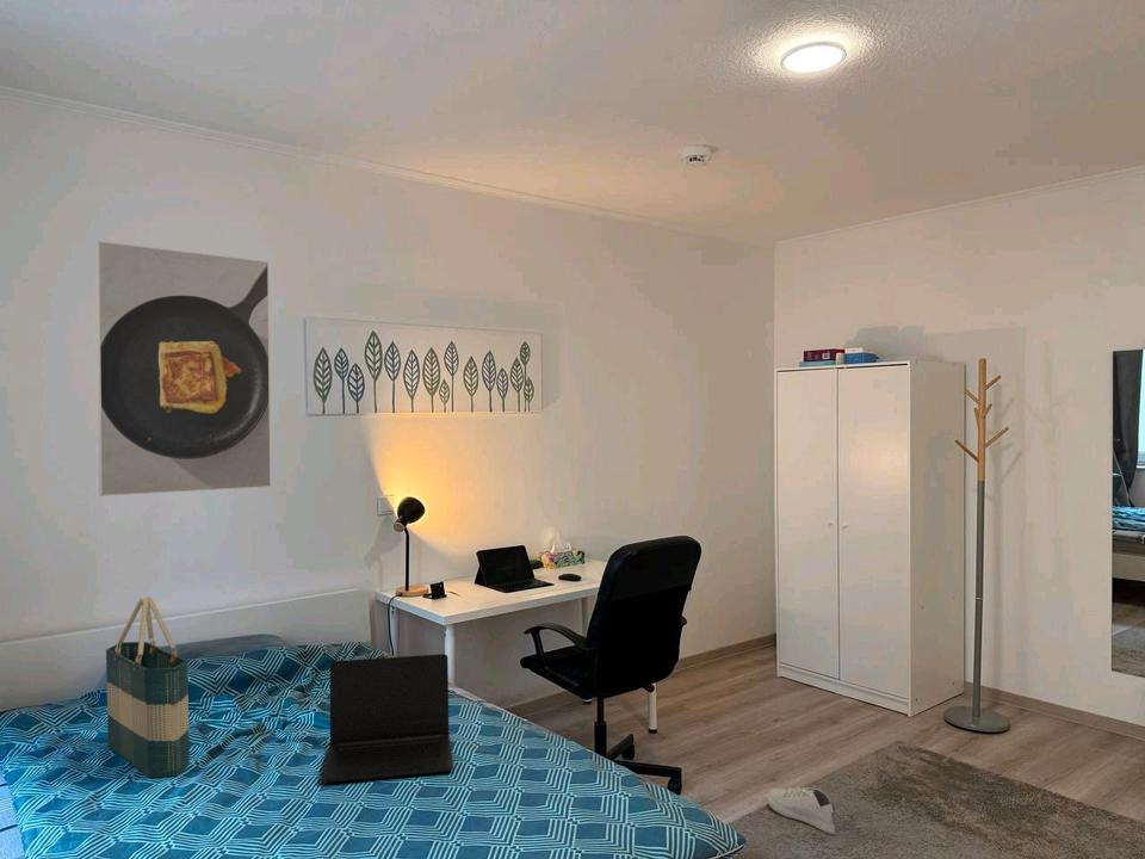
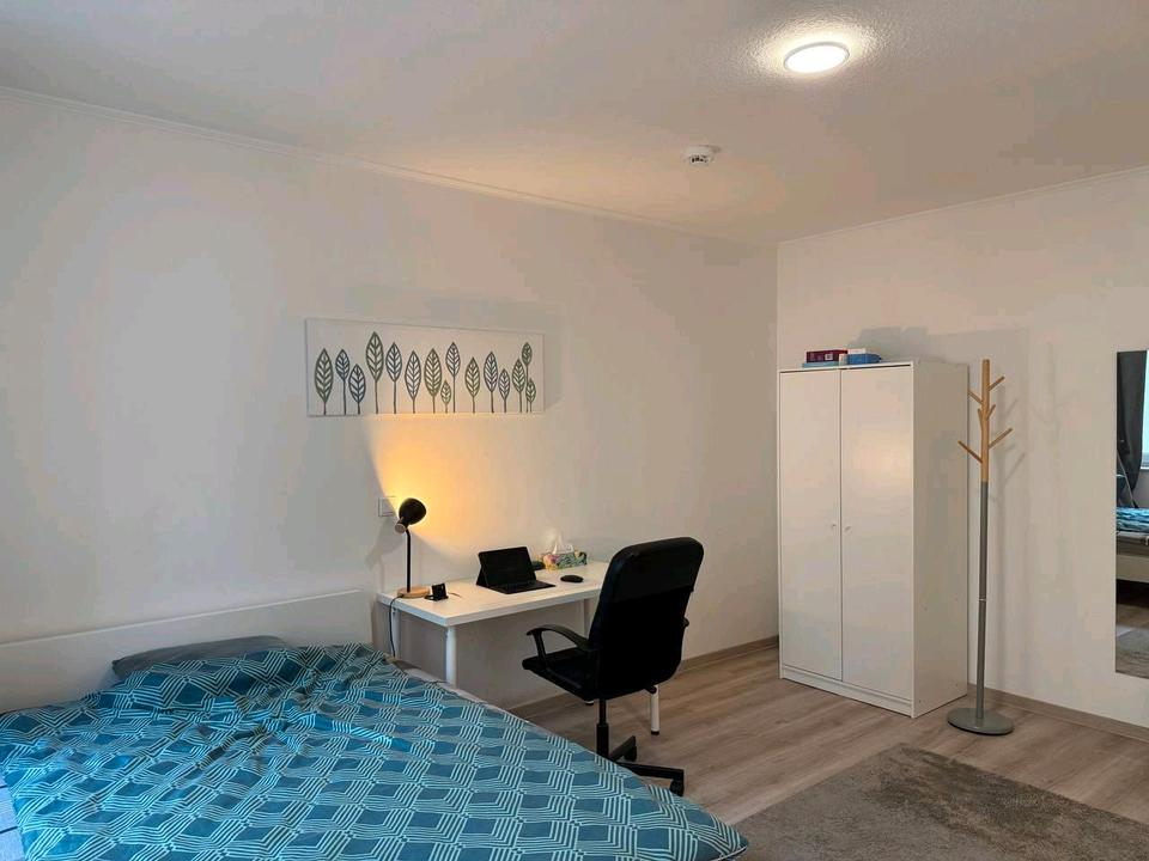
- tote bag [105,595,191,778]
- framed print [95,240,272,498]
- shoe [766,786,836,835]
- laptop [321,653,454,784]
